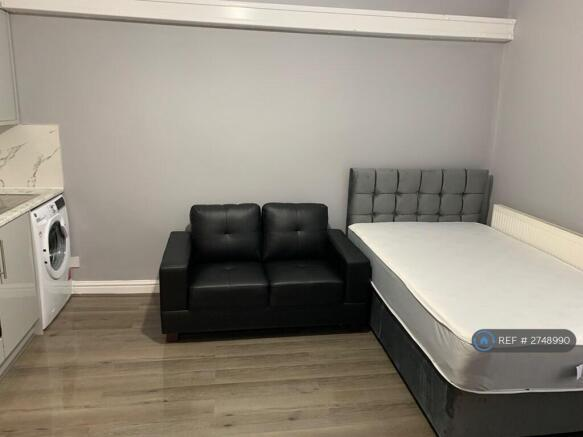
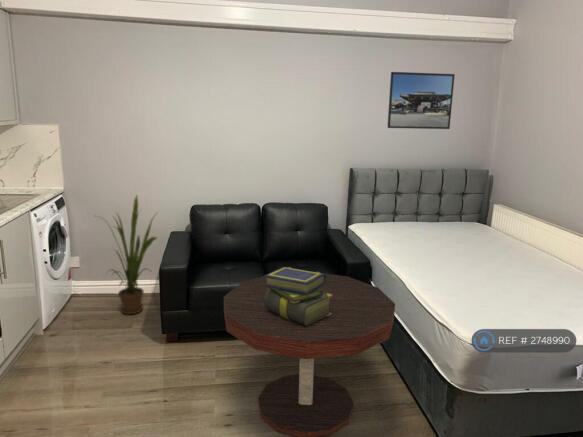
+ stack of books [263,266,332,326]
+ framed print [386,71,456,130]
+ house plant [95,194,159,315]
+ coffee table [223,273,396,437]
